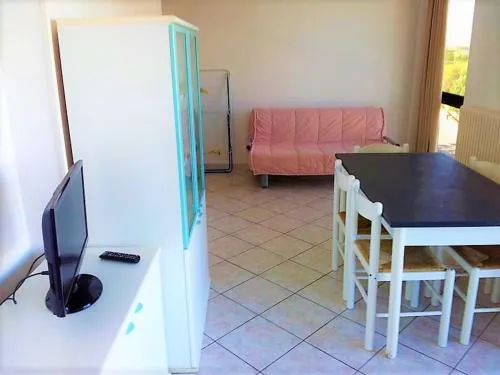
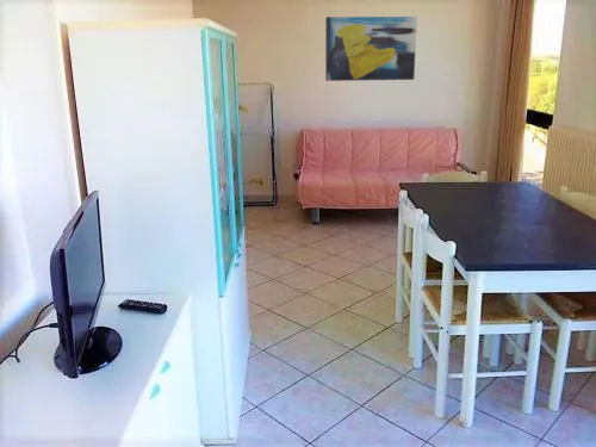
+ wall art [324,15,418,82]
